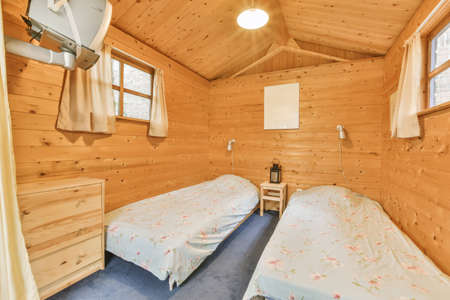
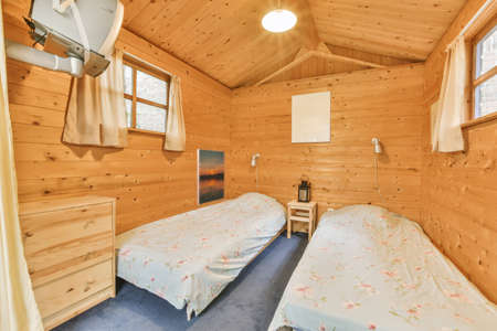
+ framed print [197,148,225,206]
